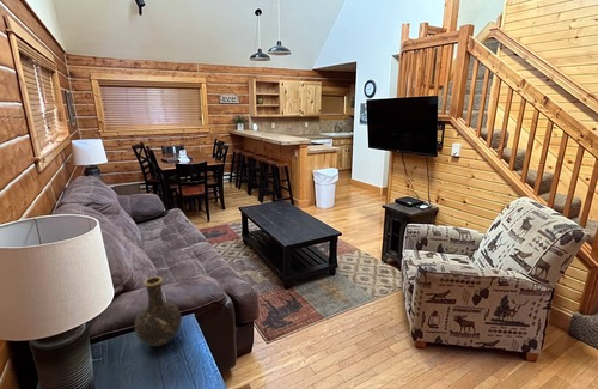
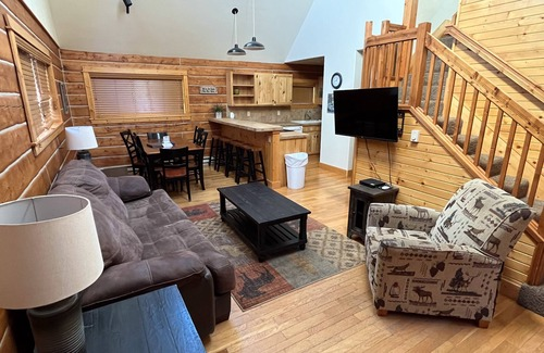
- vase [134,275,183,347]
